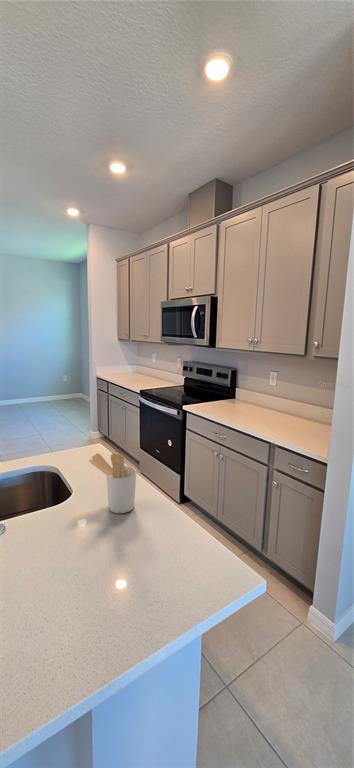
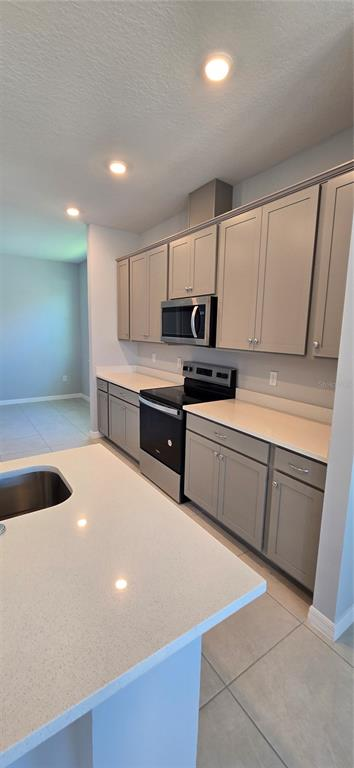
- utensil holder [88,452,138,514]
